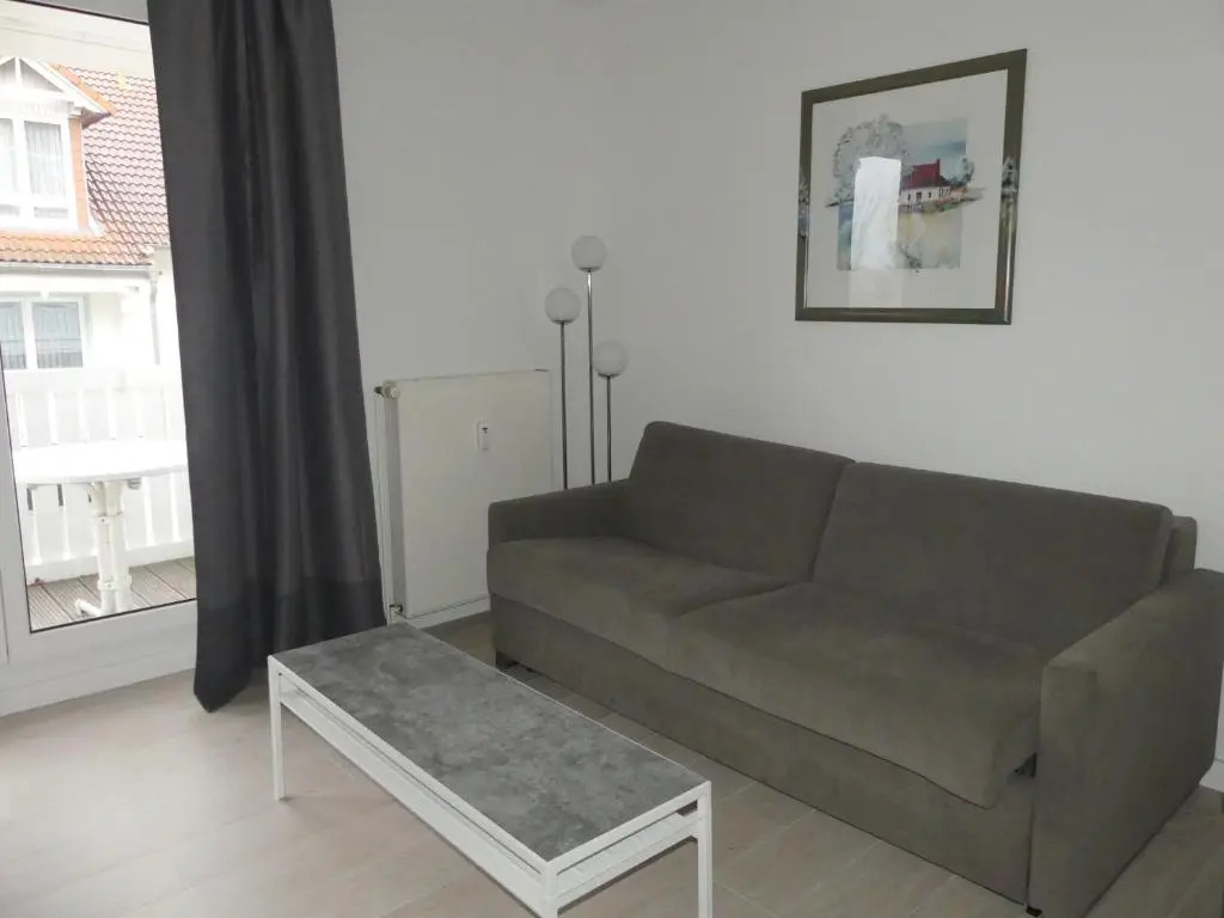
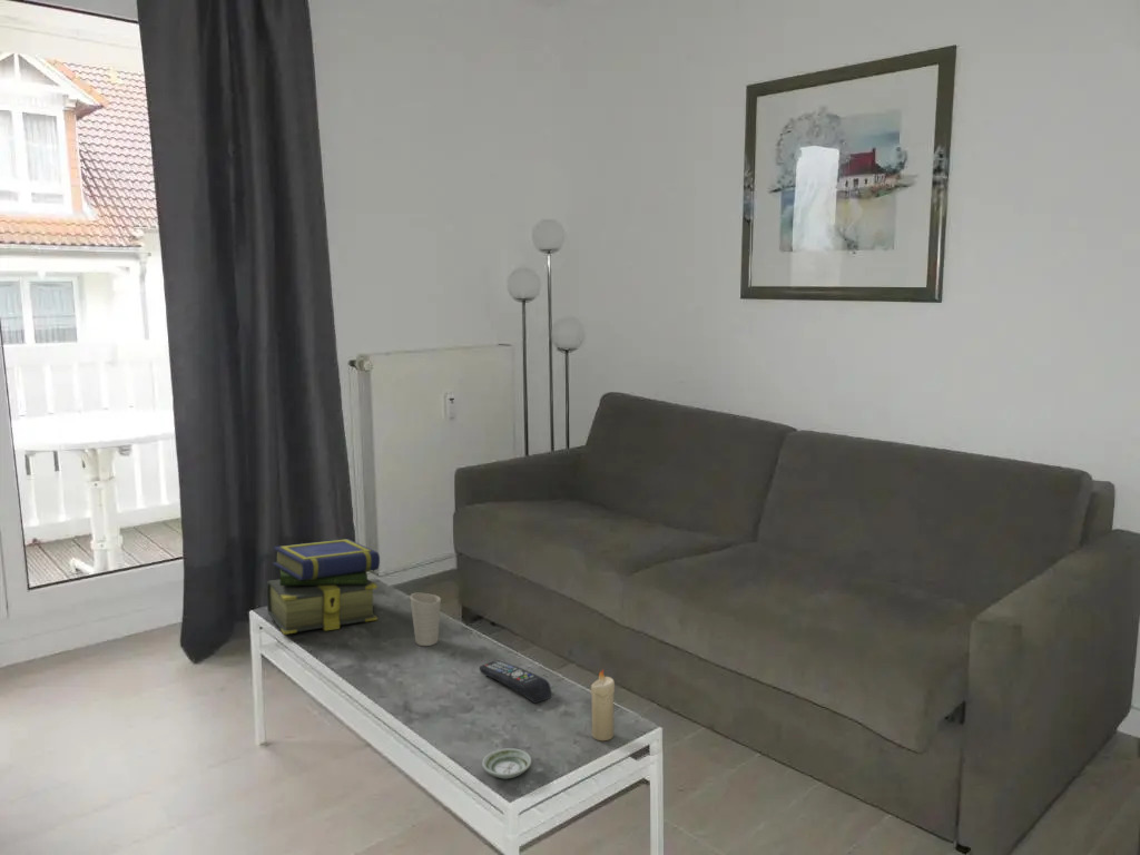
+ candle [590,668,616,741]
+ cup [409,592,442,647]
+ stack of books [266,538,381,636]
+ saucer [481,747,532,780]
+ remote control [478,659,552,705]
